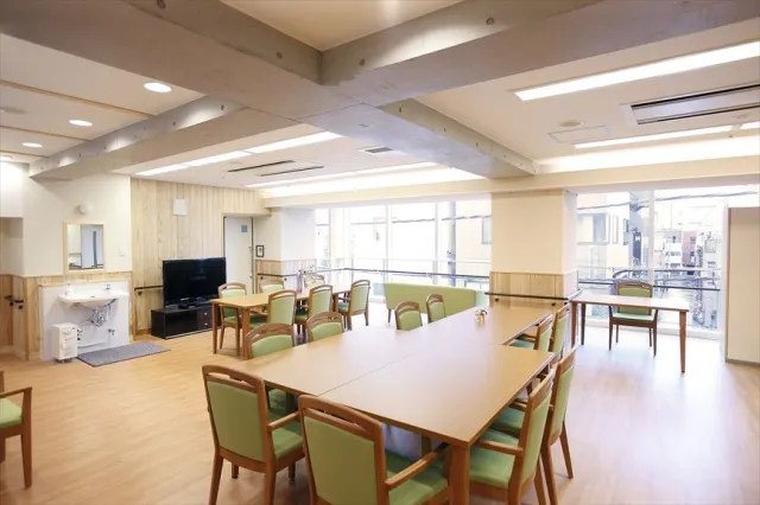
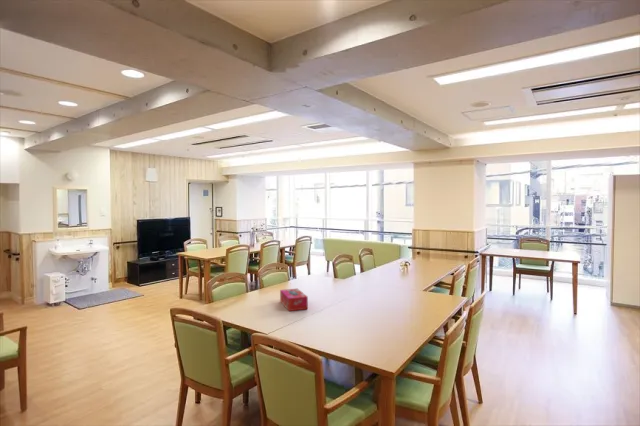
+ tissue box [279,288,309,312]
